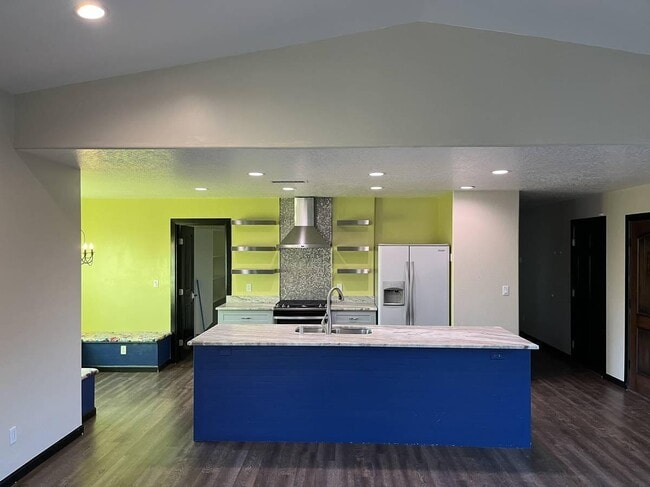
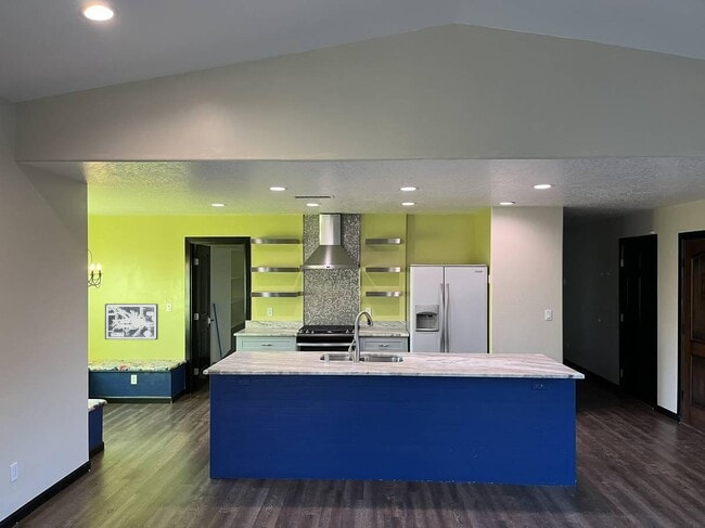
+ wall art [104,302,159,340]
